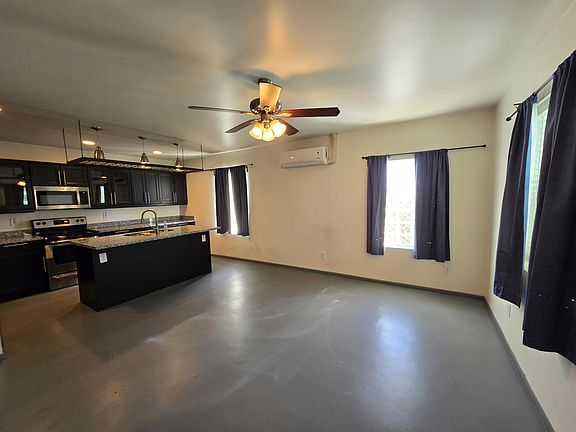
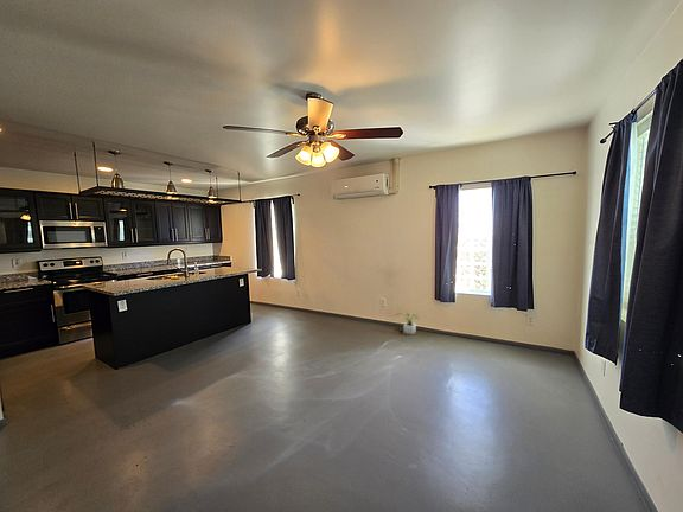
+ potted plant [394,312,420,335]
